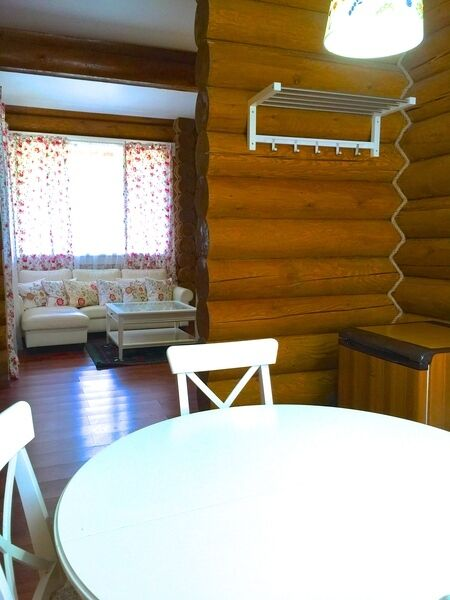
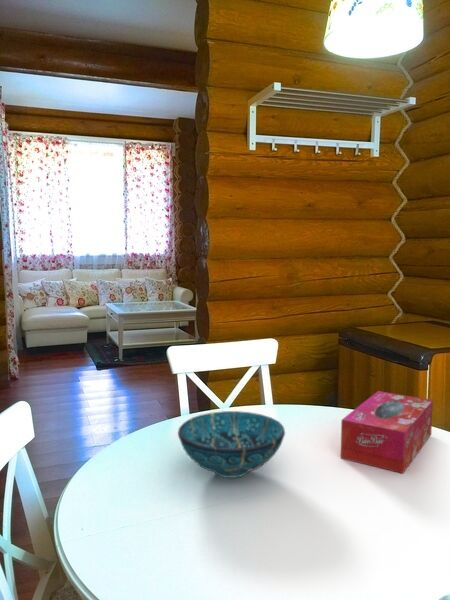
+ tissue box [340,390,434,474]
+ decorative bowl [177,410,286,479]
